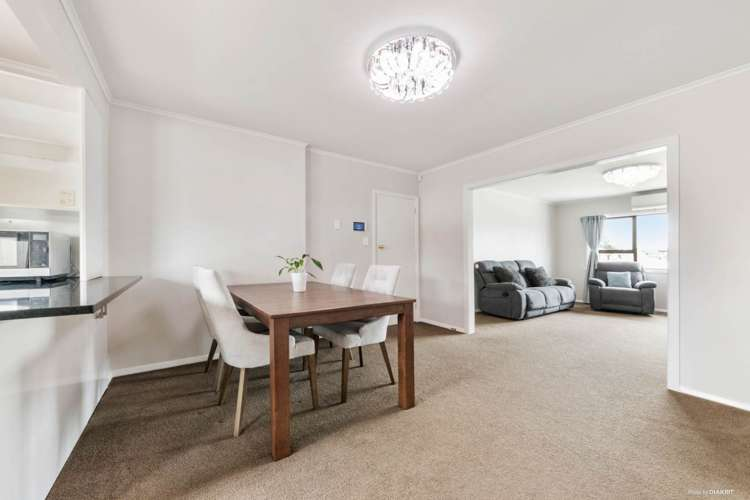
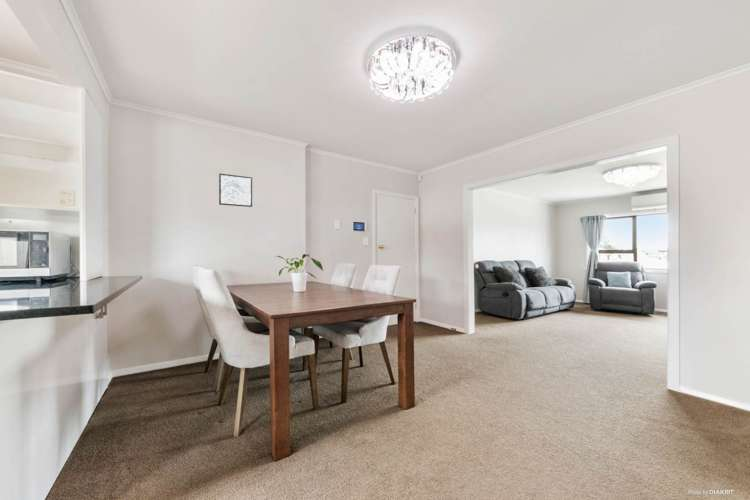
+ wall art [218,173,253,208]
